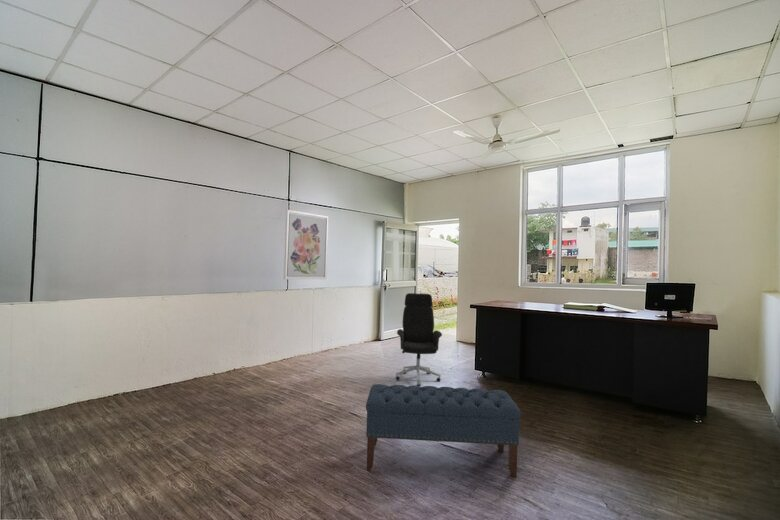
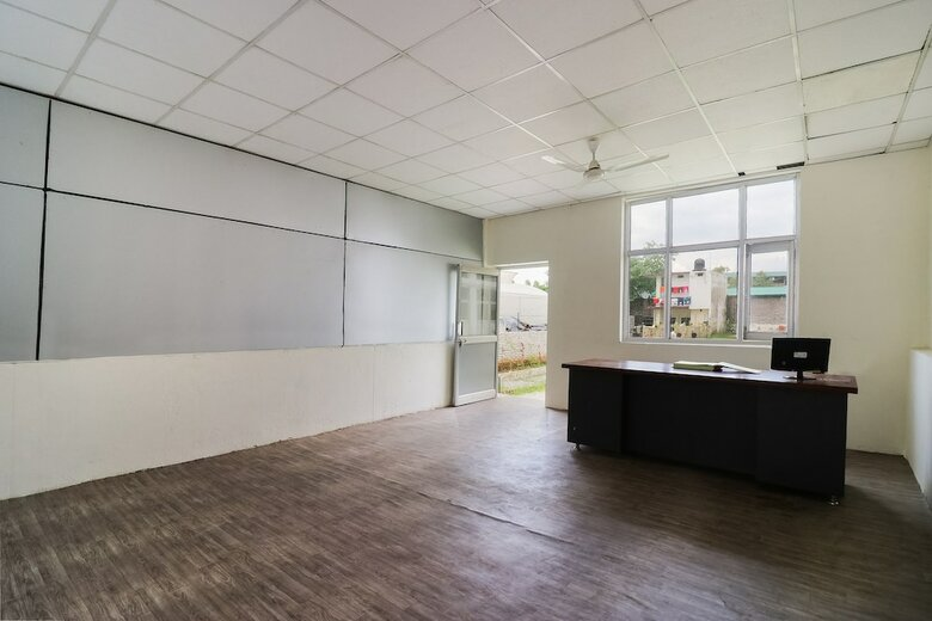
- wall art [283,209,330,280]
- bench [365,383,522,479]
- office chair [394,292,443,386]
